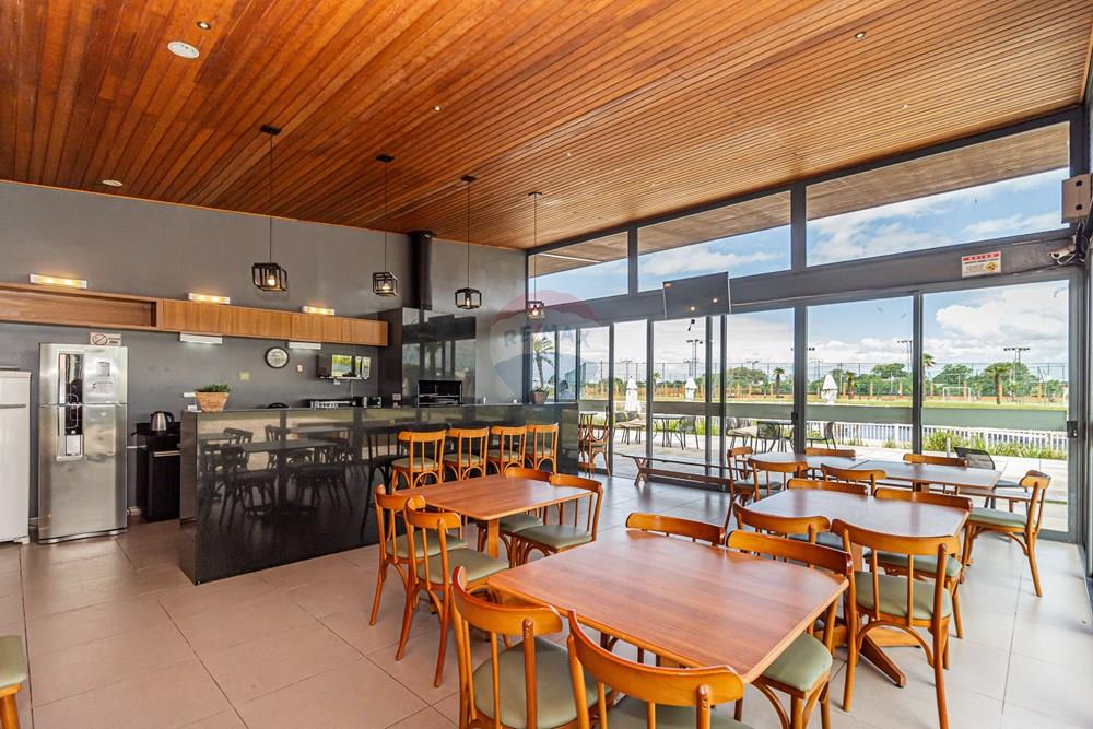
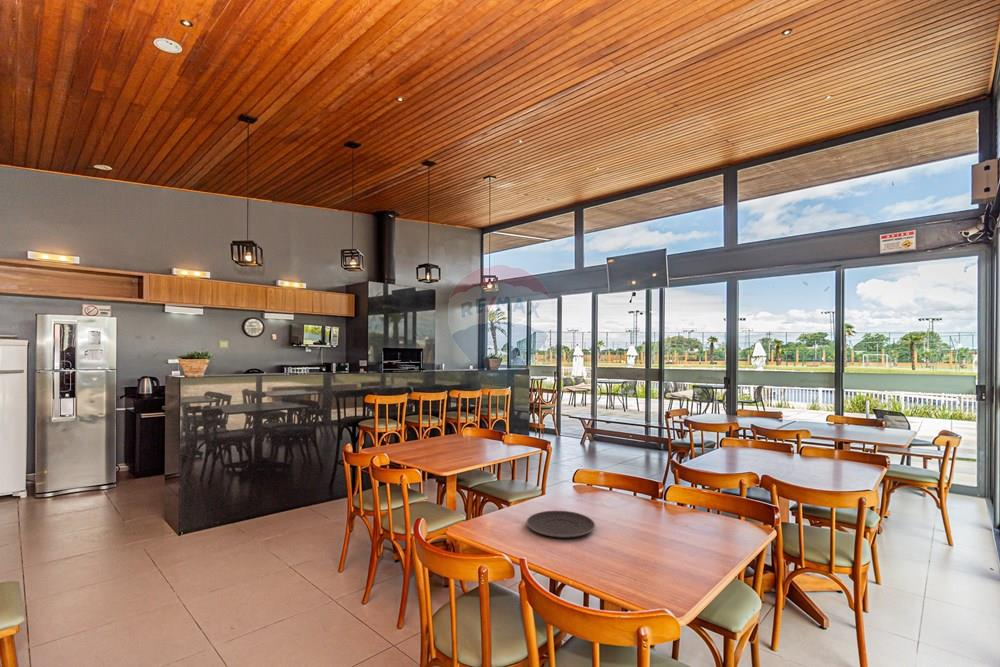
+ plate [525,510,596,539]
